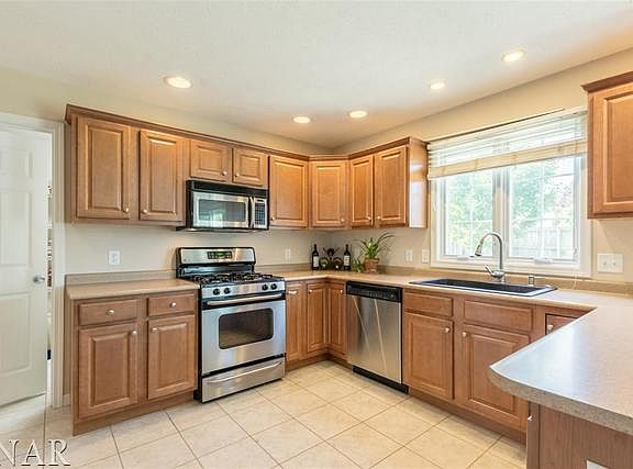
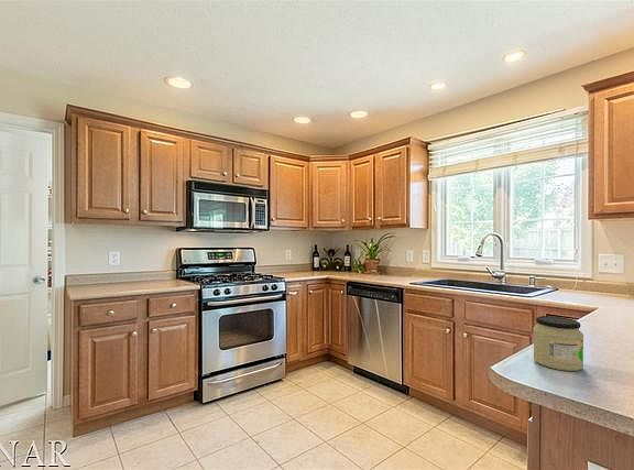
+ jar [533,315,584,372]
